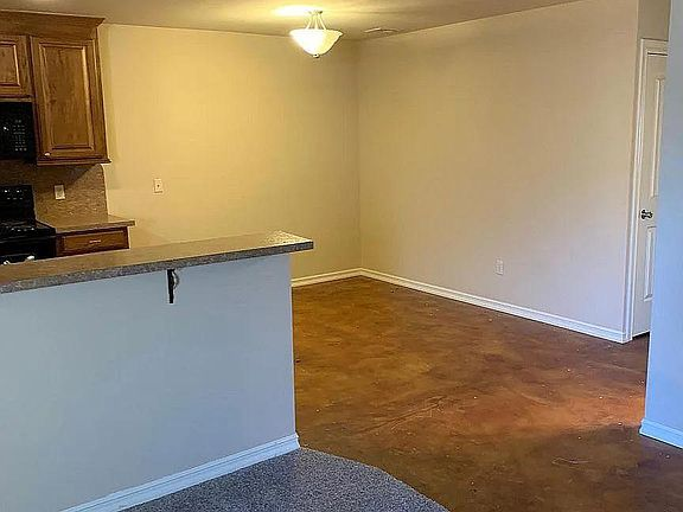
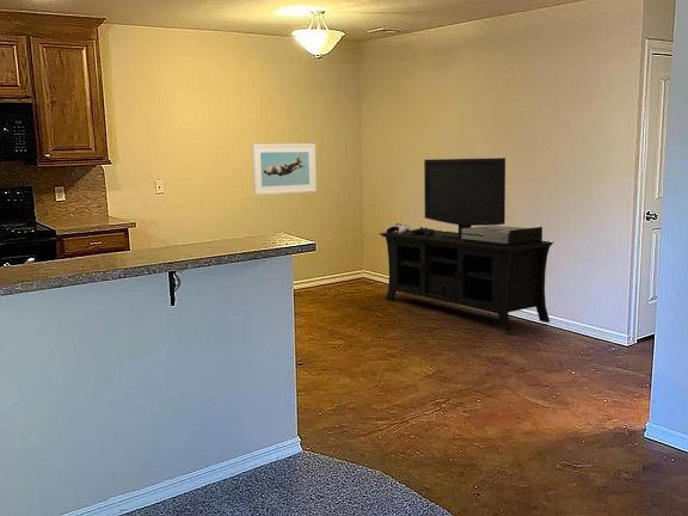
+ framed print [251,142,318,196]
+ media console [379,156,554,332]
